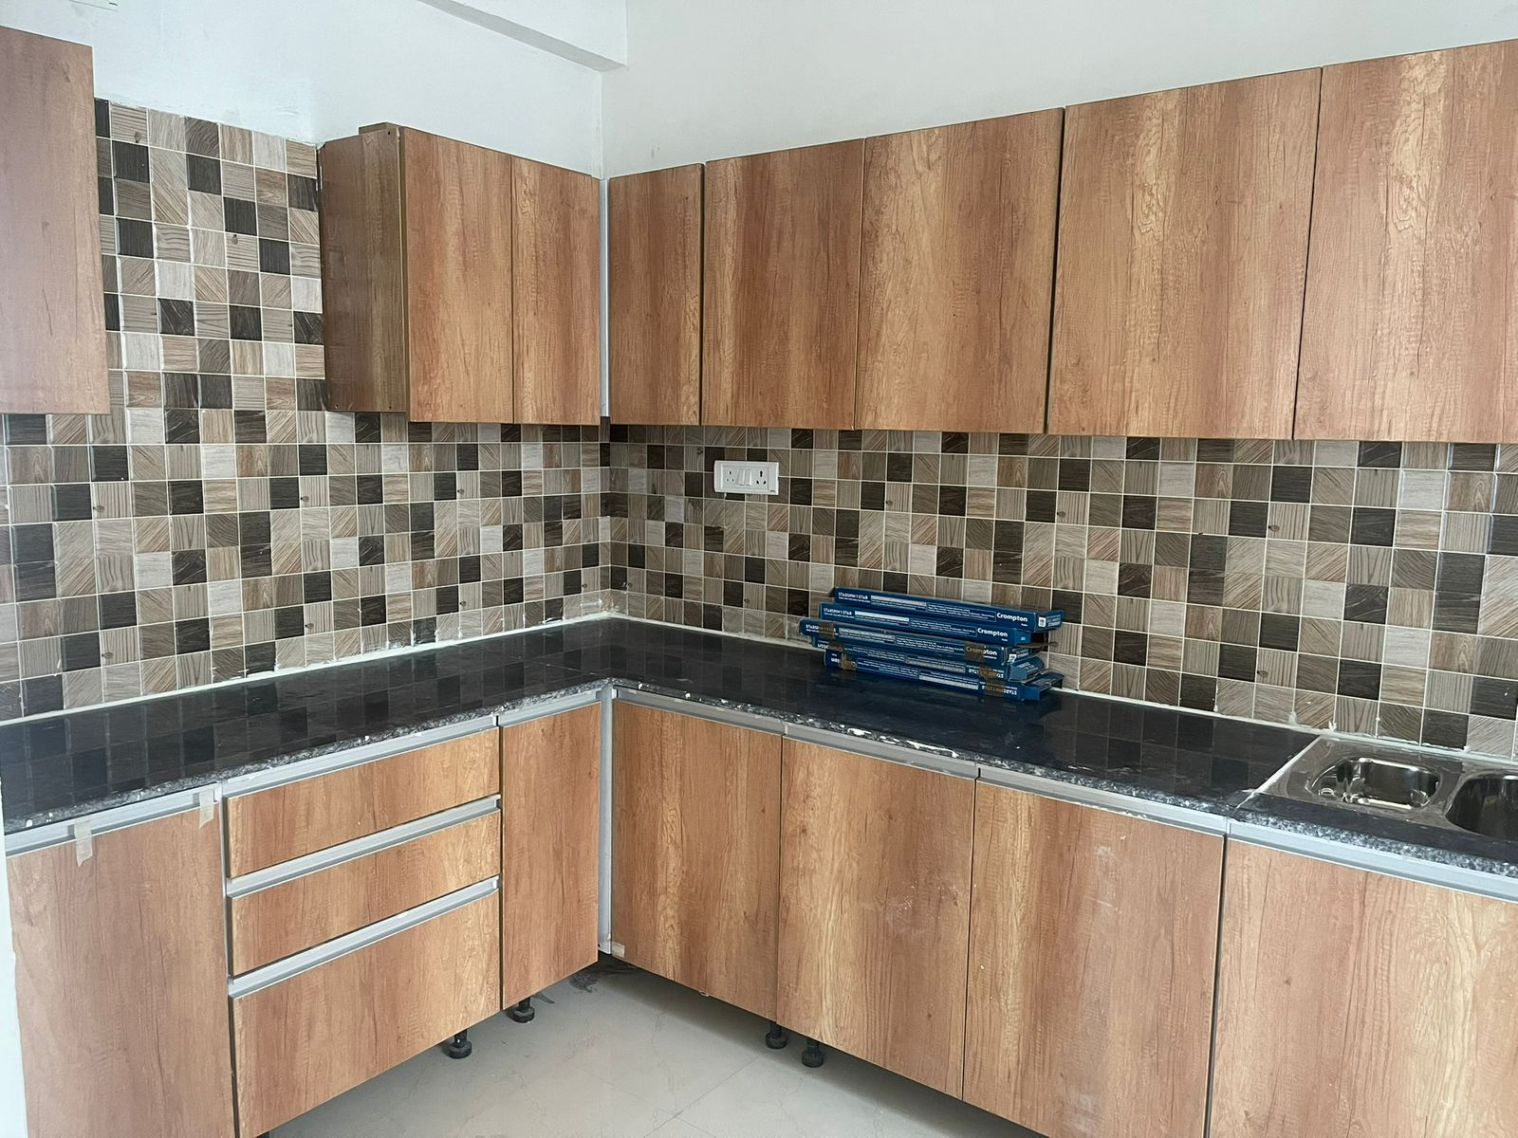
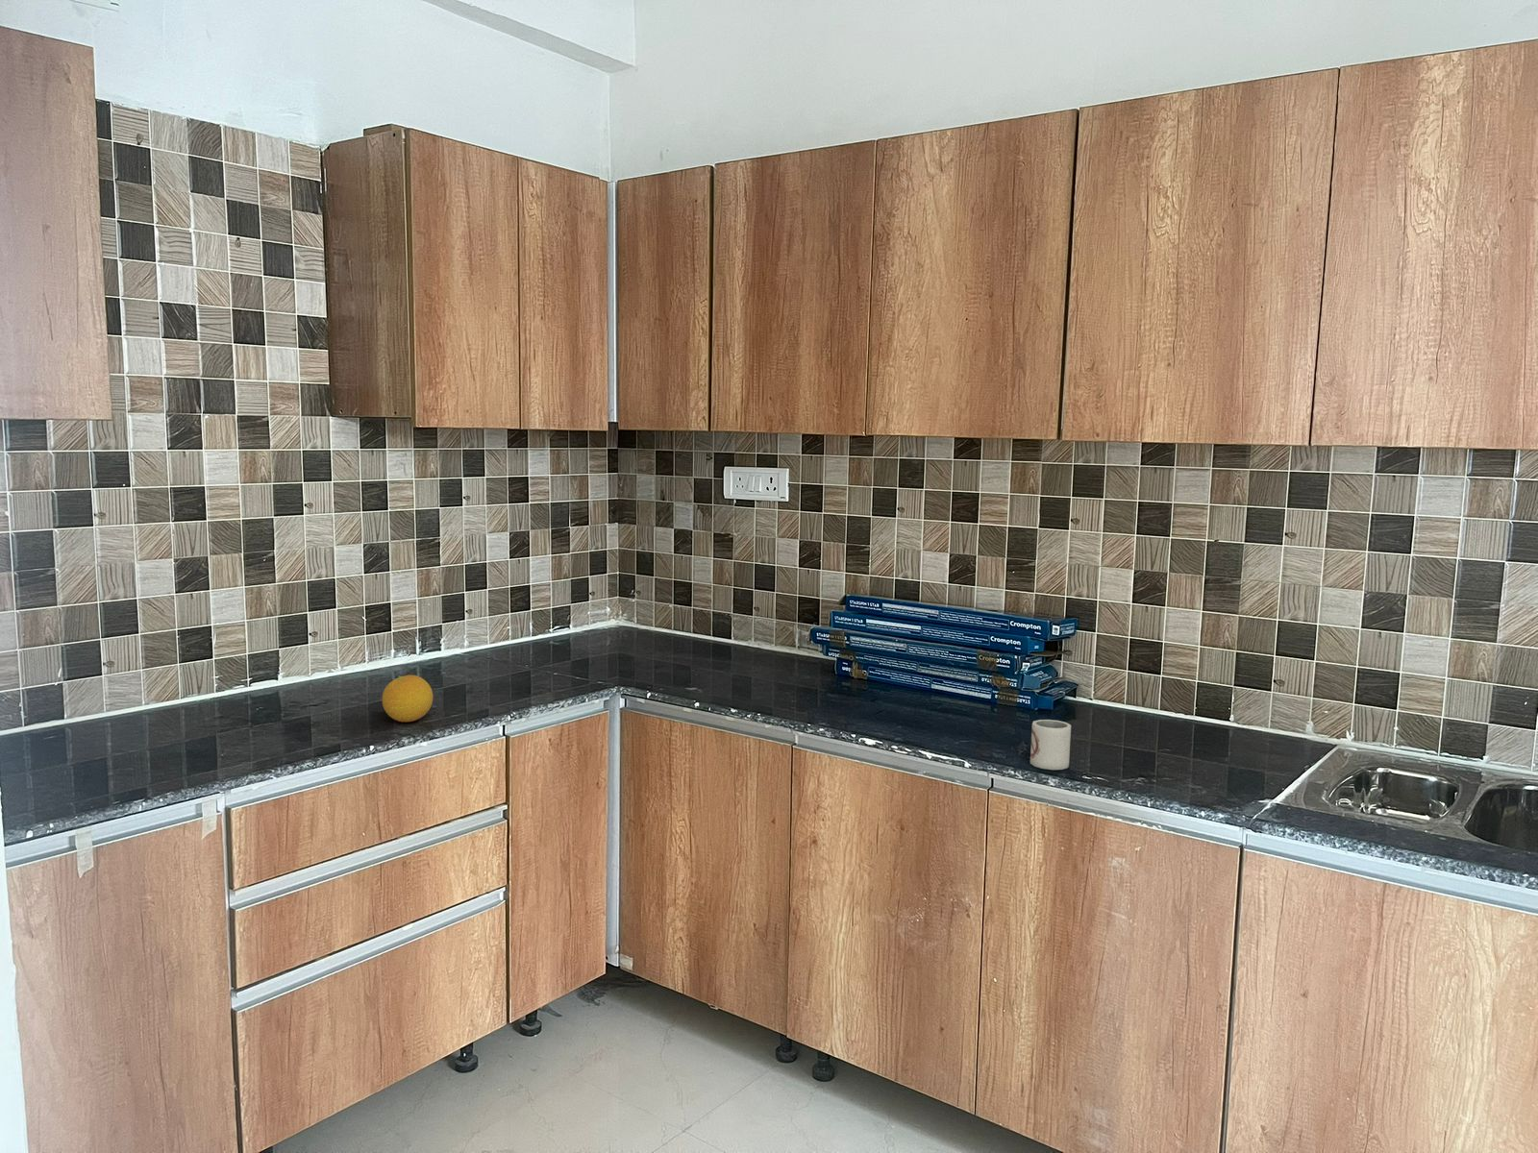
+ cup [1029,718,1072,770]
+ fruit [381,673,434,723]
